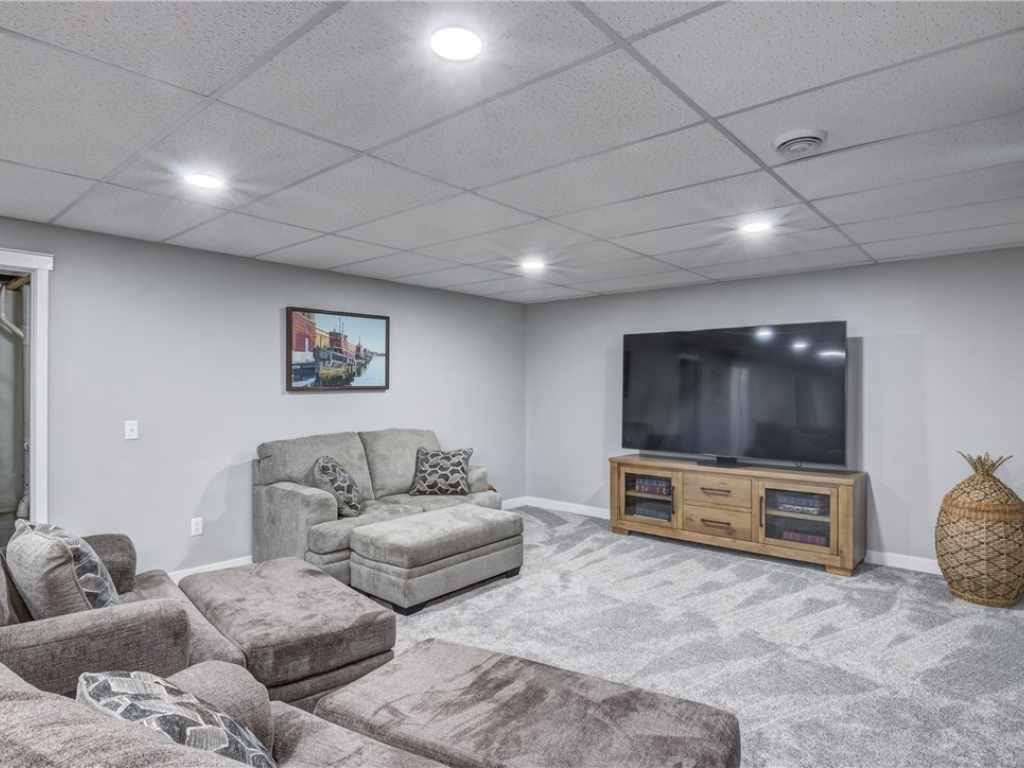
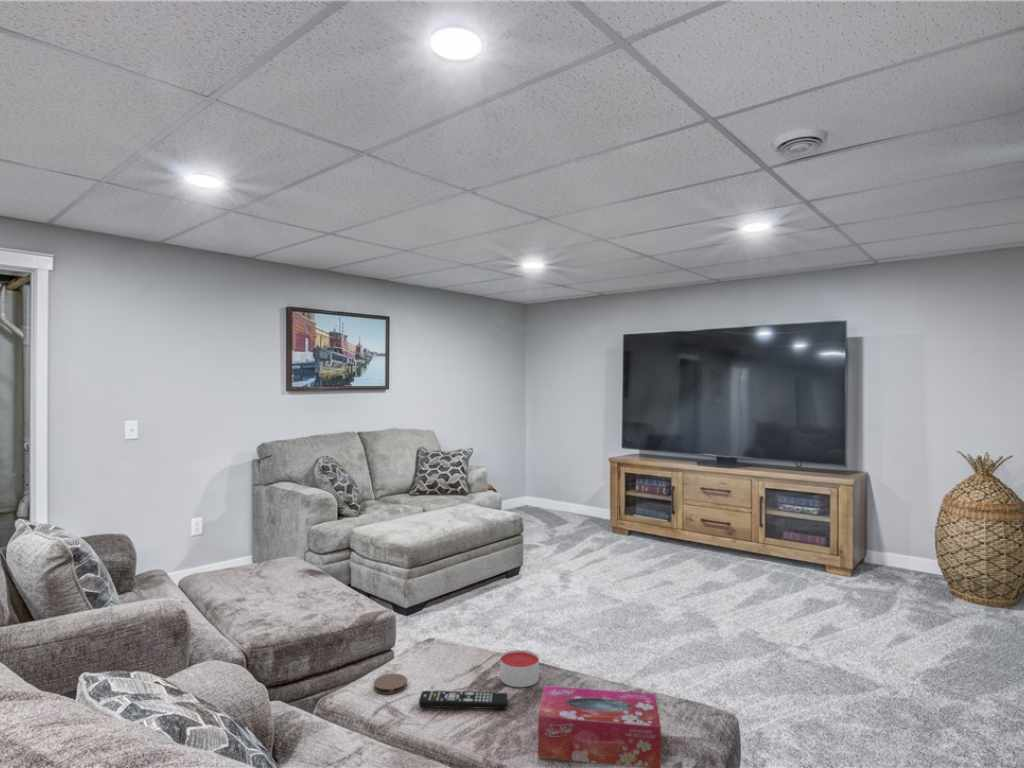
+ tissue box [537,685,662,768]
+ coaster [373,672,408,695]
+ remote control [418,690,509,710]
+ candle [499,649,540,688]
